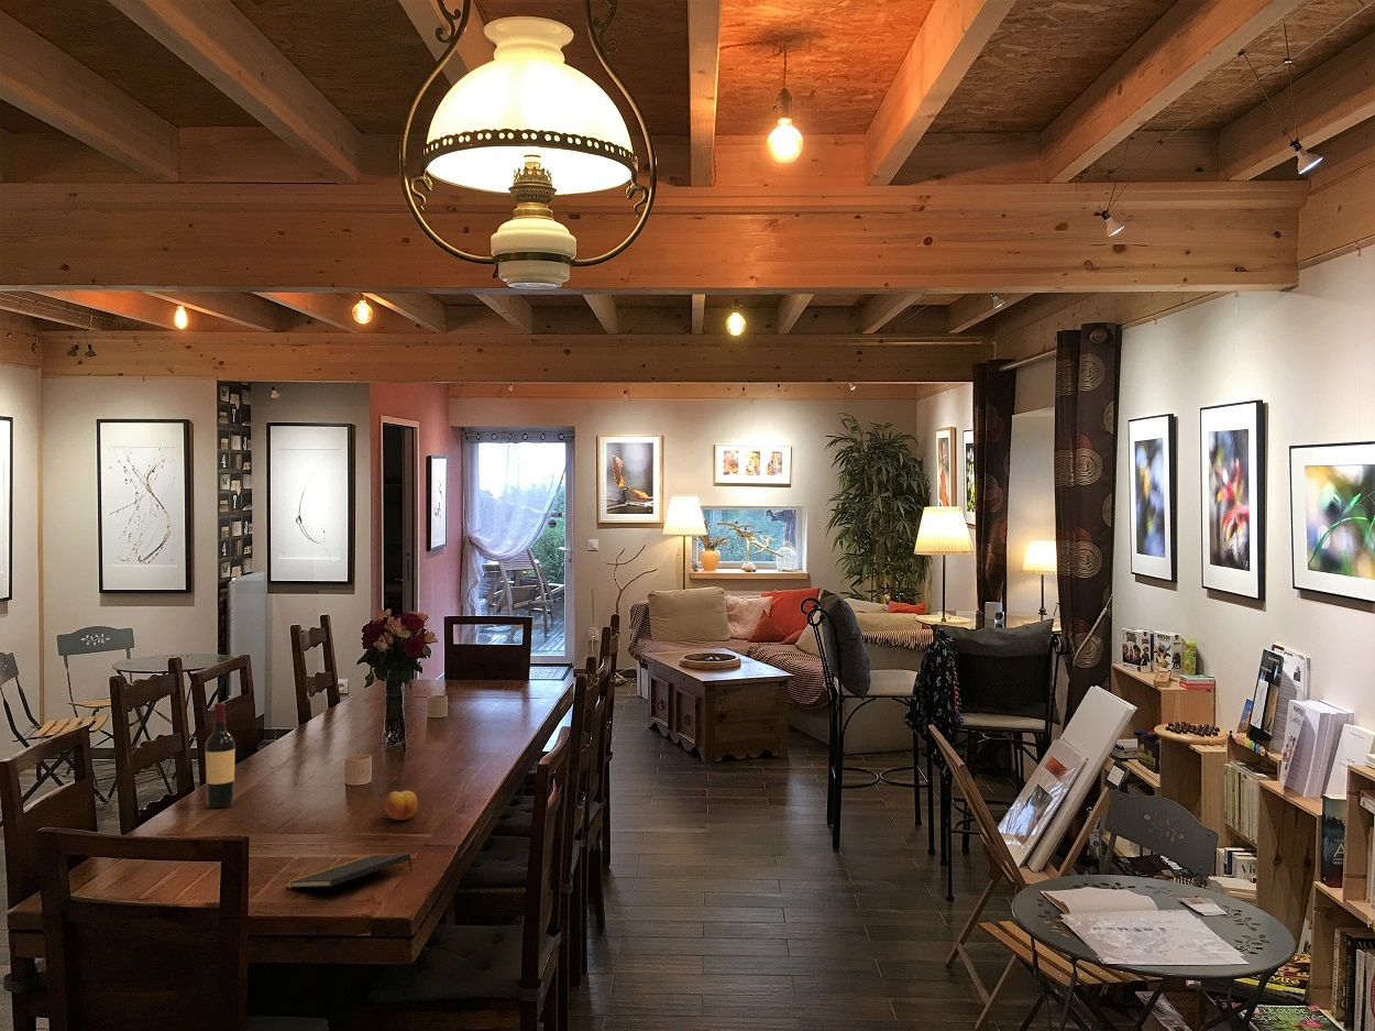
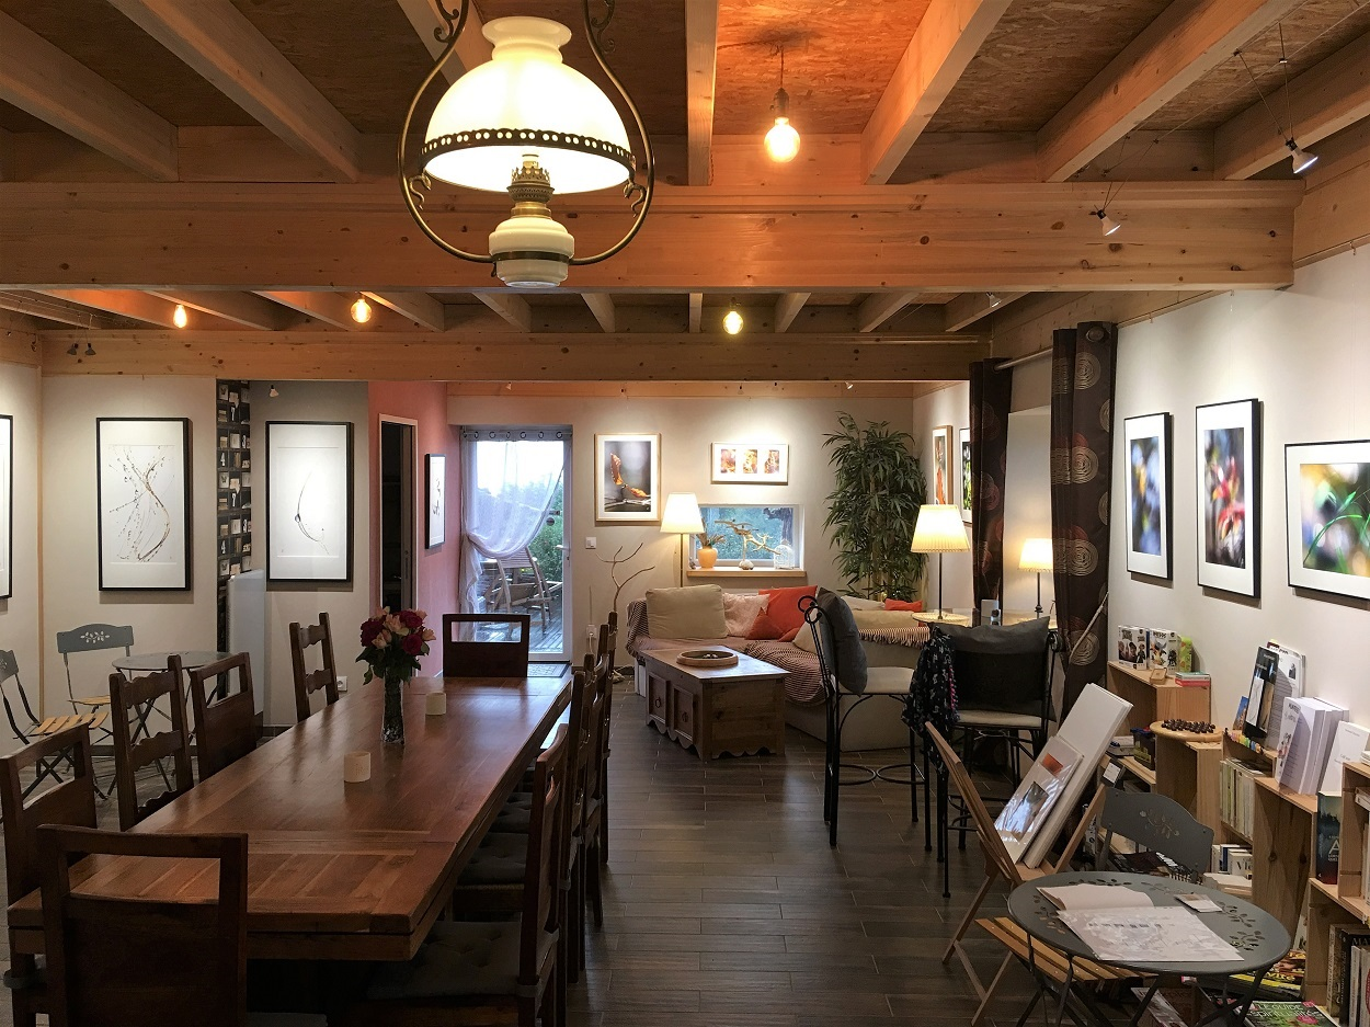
- wine bottle [205,702,237,809]
- fruit [383,790,419,821]
- notepad [284,853,414,889]
